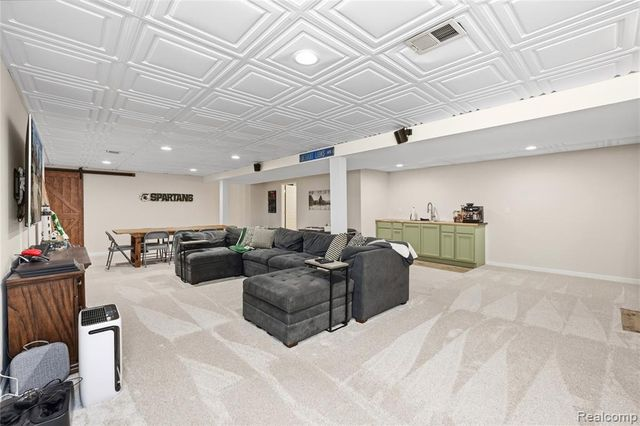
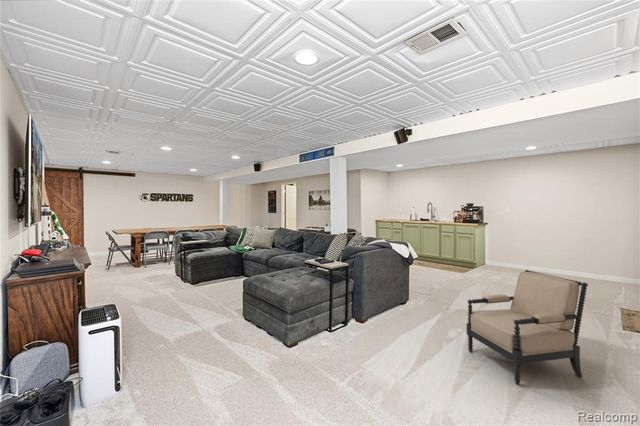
+ chair [466,269,589,386]
